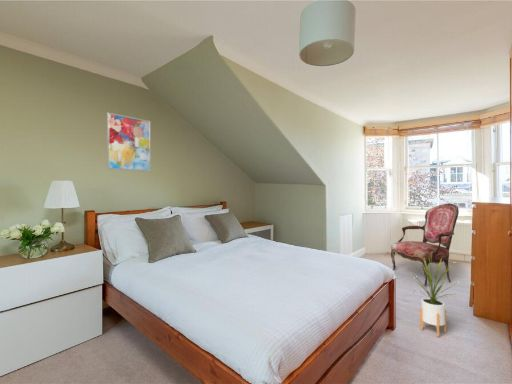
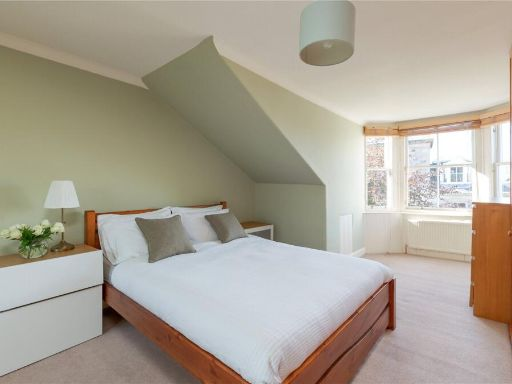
- wall art [106,112,152,173]
- armchair [390,203,460,287]
- house plant [407,256,458,338]
